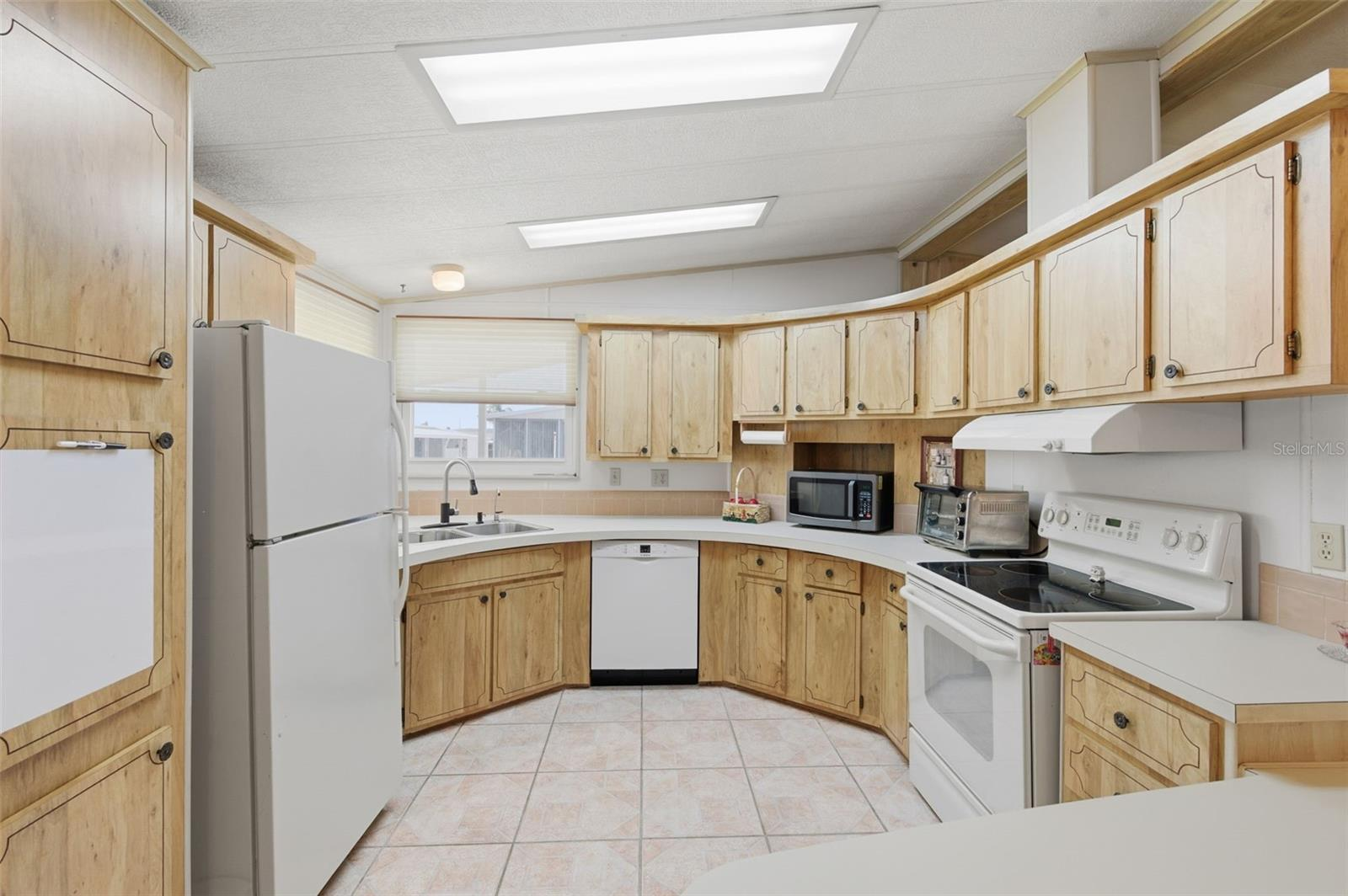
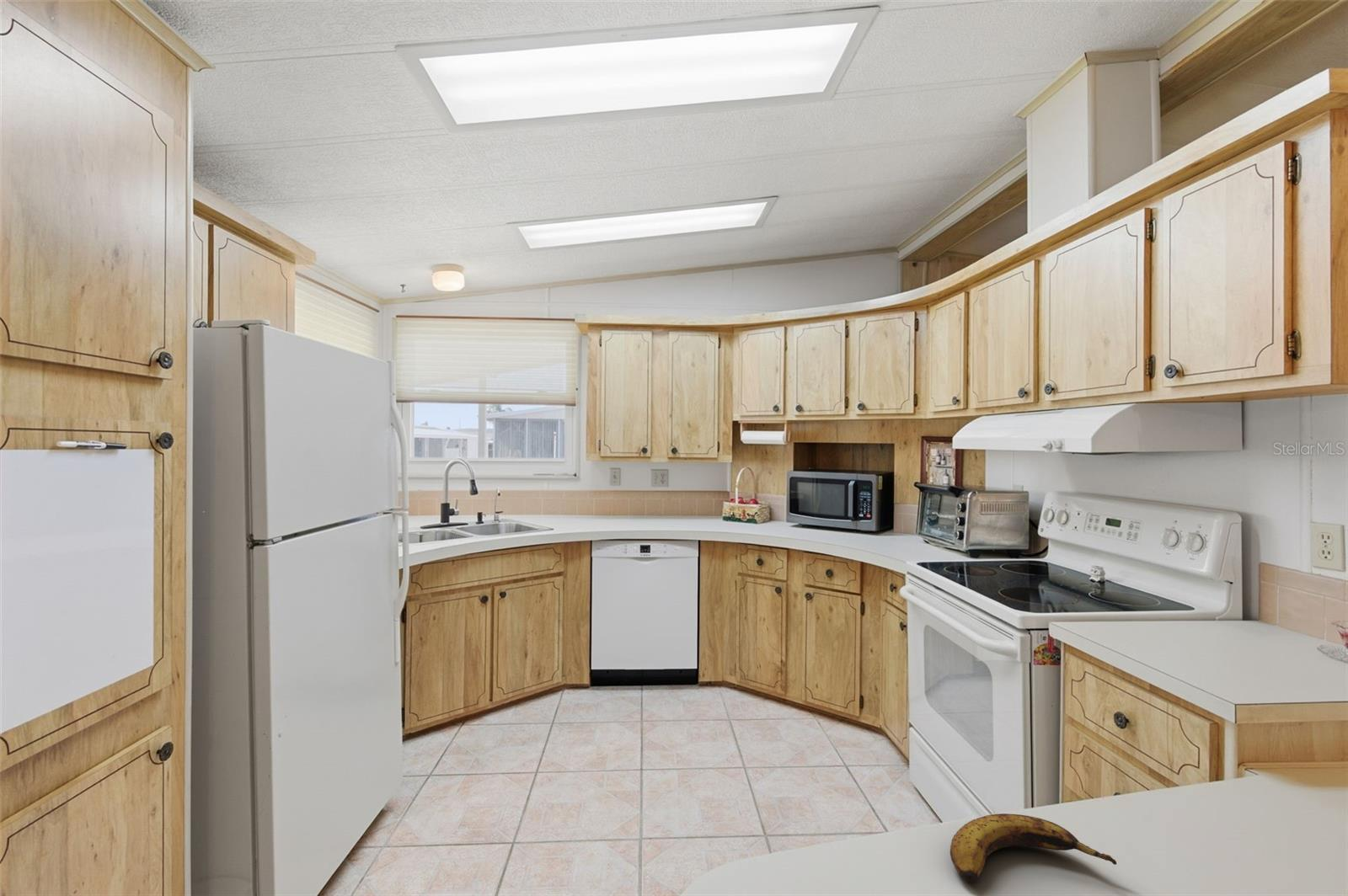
+ banana [949,813,1117,883]
